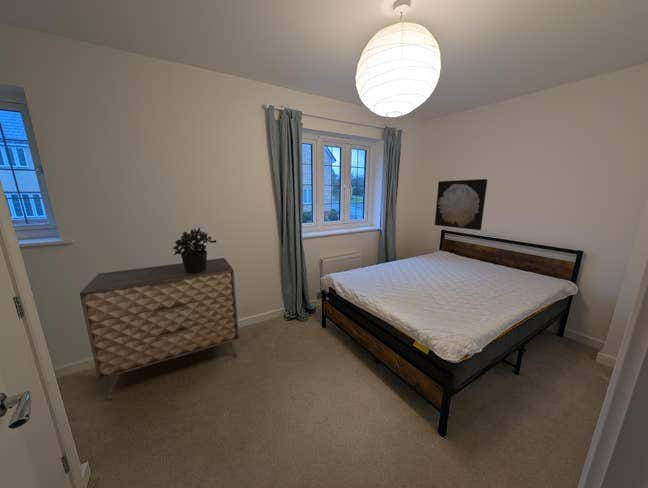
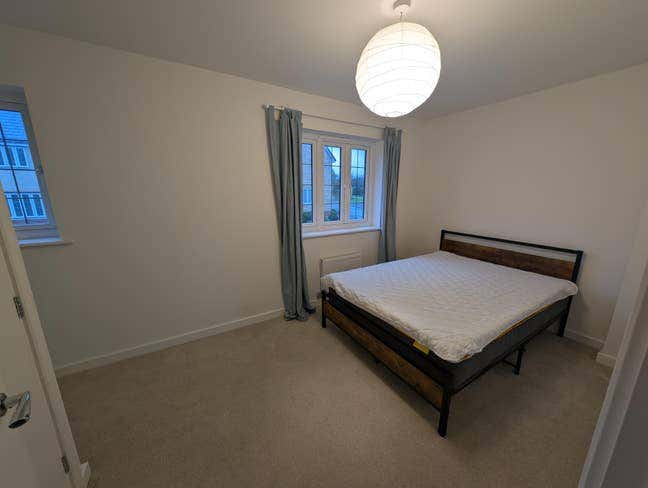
- potted plant [172,227,217,274]
- dresser [79,257,240,400]
- wall art [434,178,488,231]
